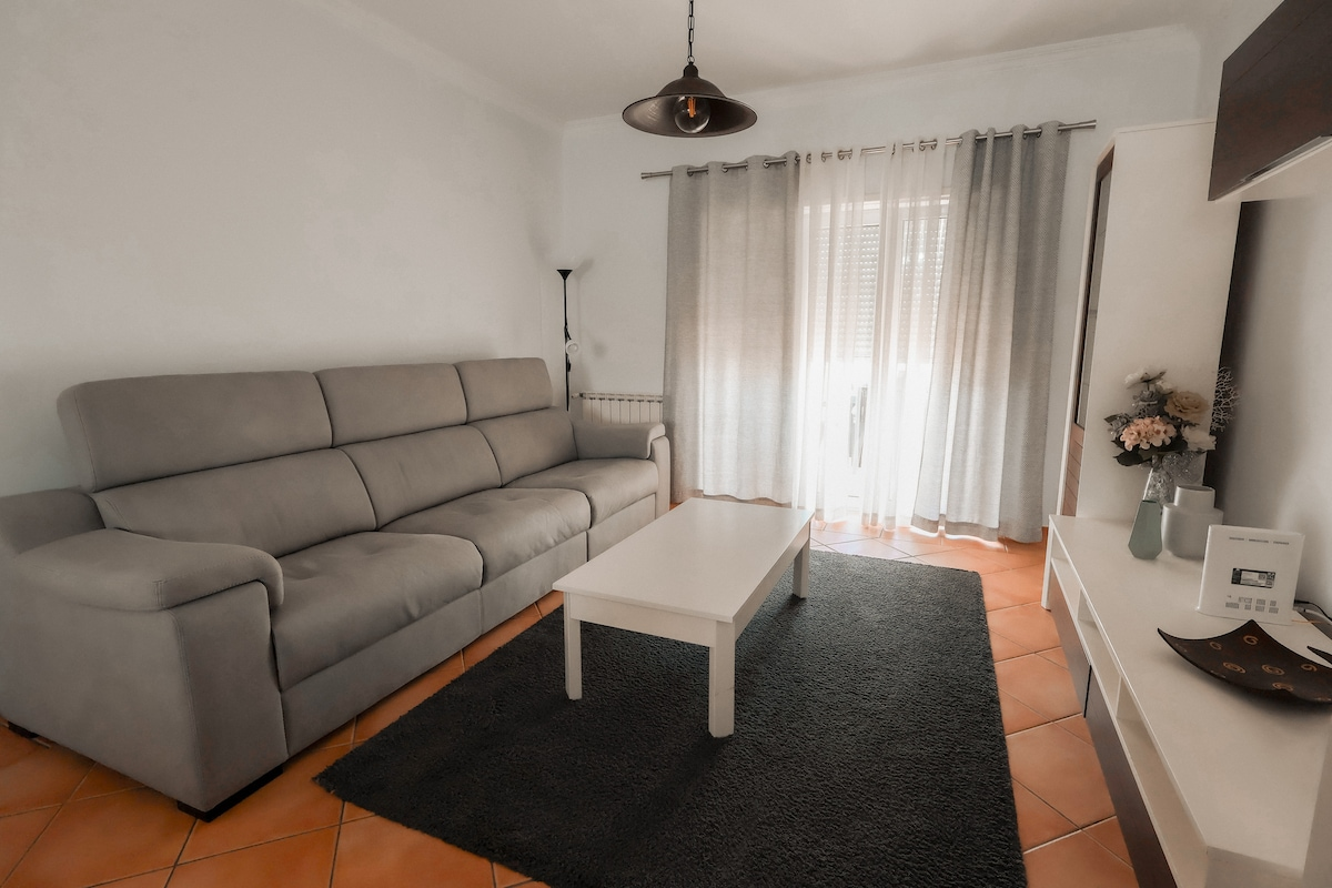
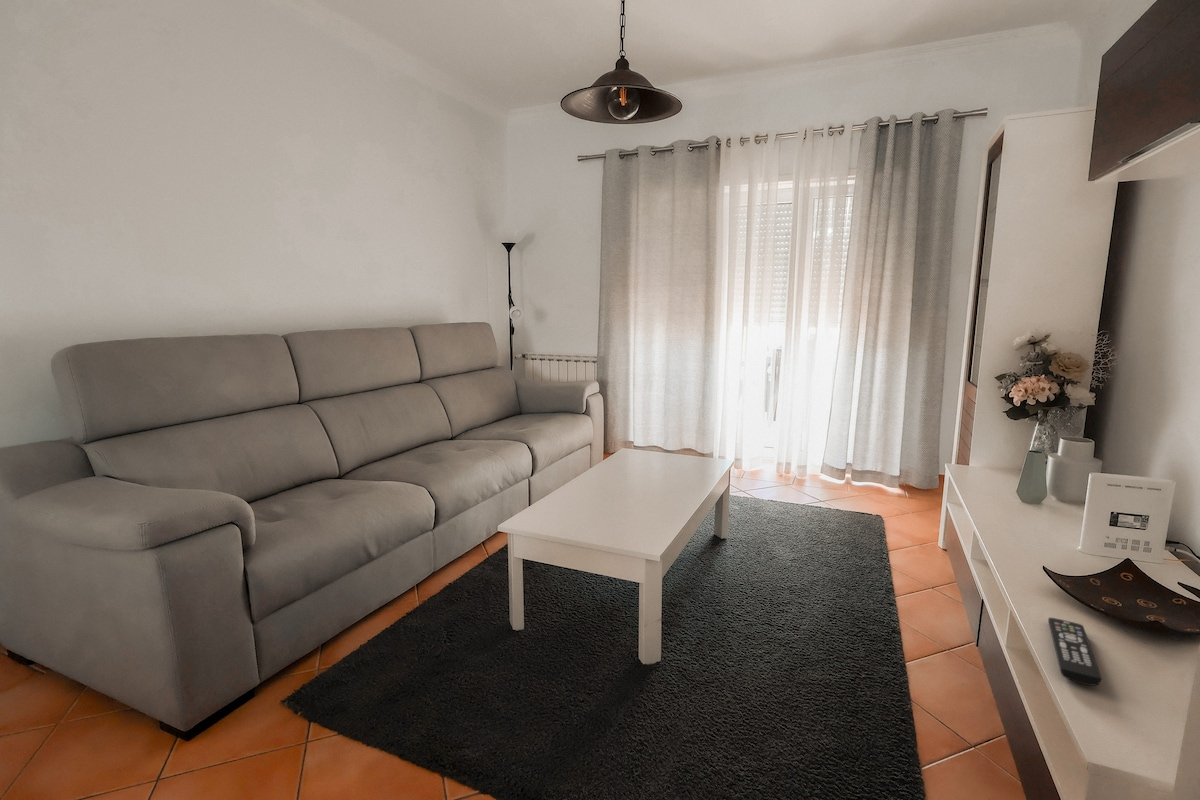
+ remote control [1047,617,1102,687]
